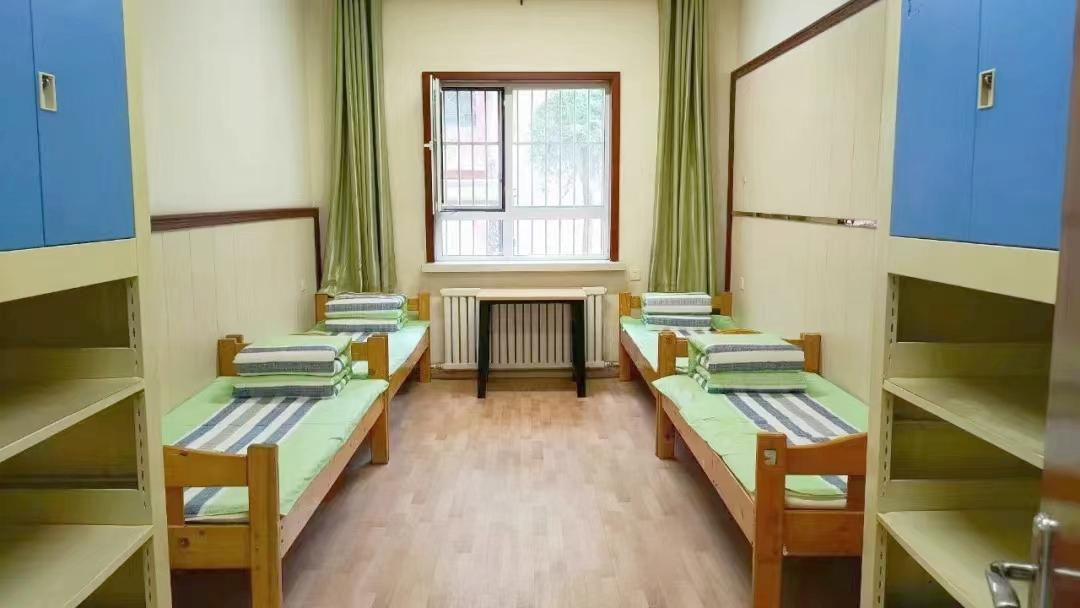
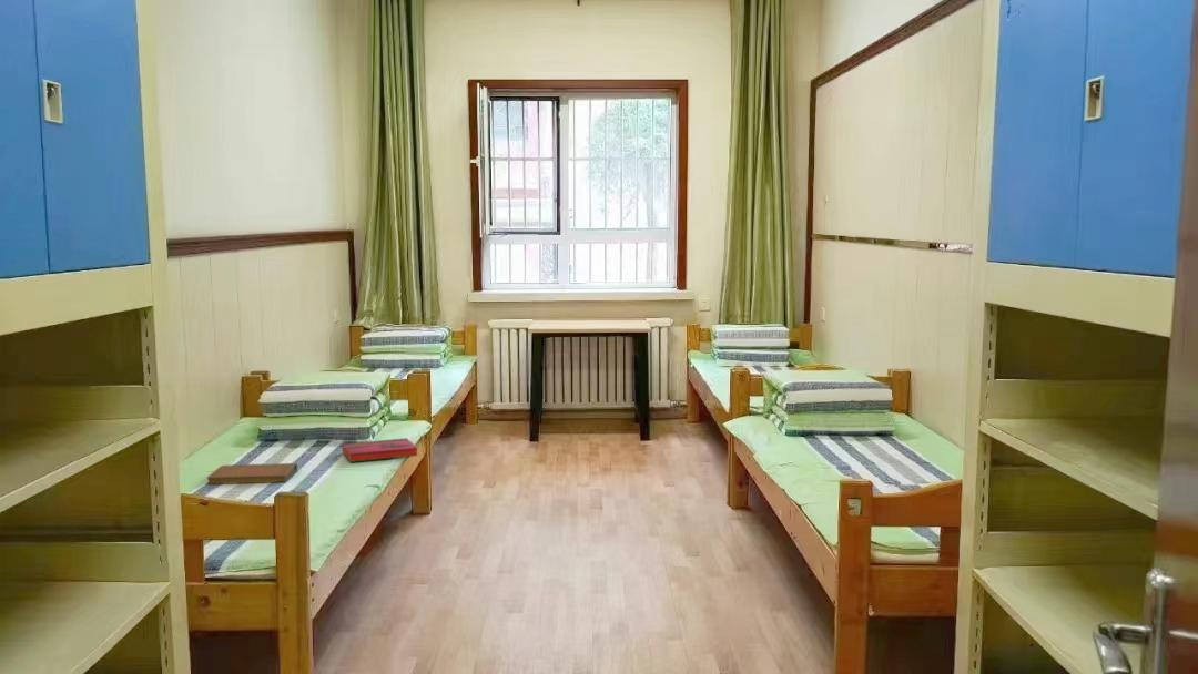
+ hardback book [342,437,419,463]
+ notebook [206,462,298,486]
